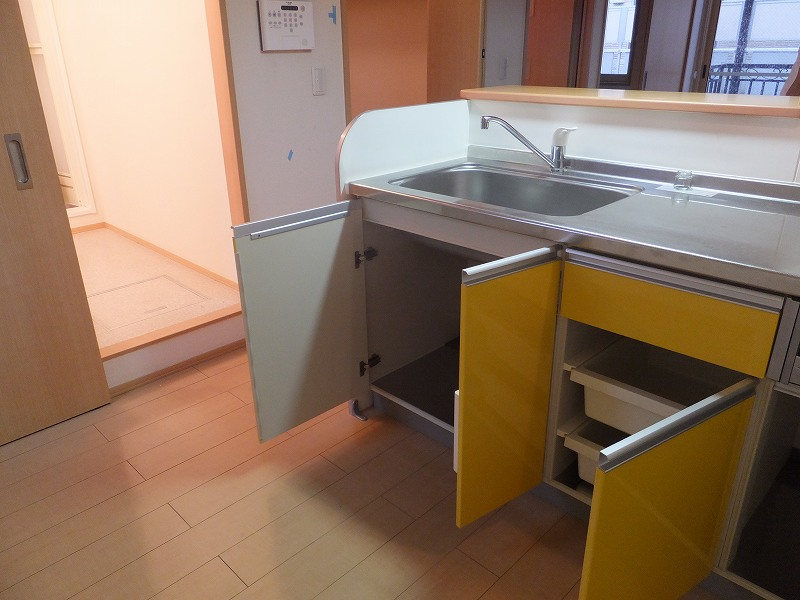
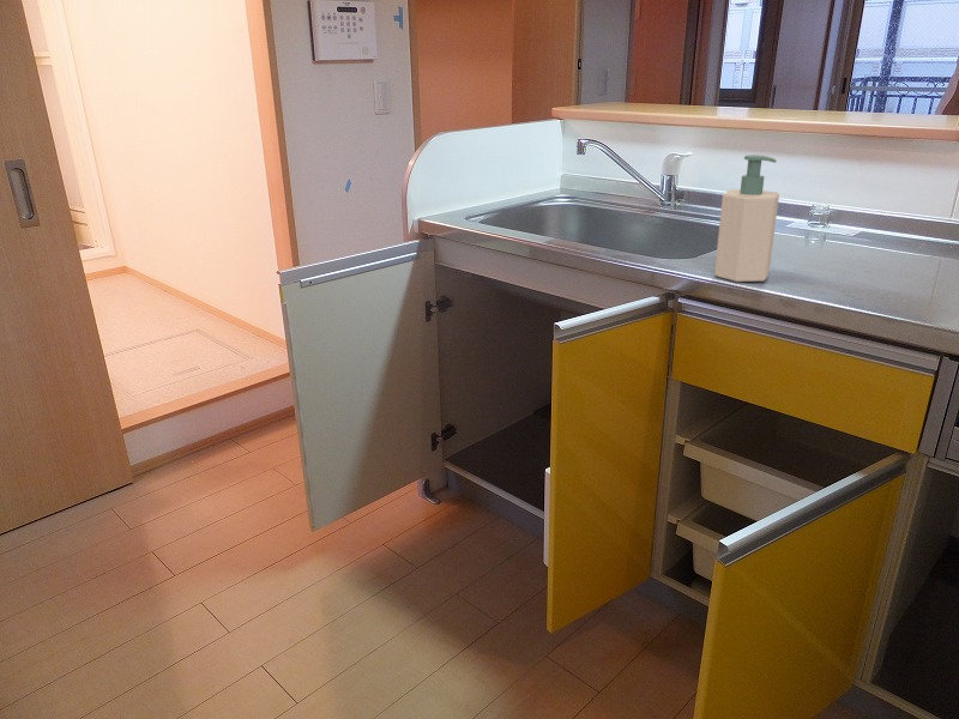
+ soap bottle [713,153,780,283]
